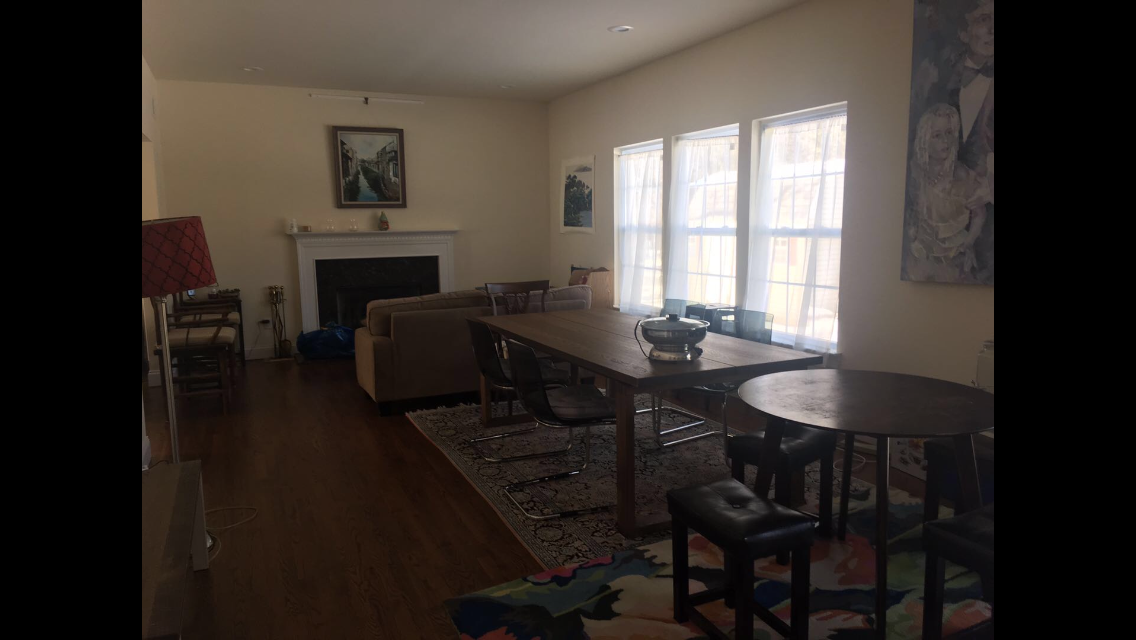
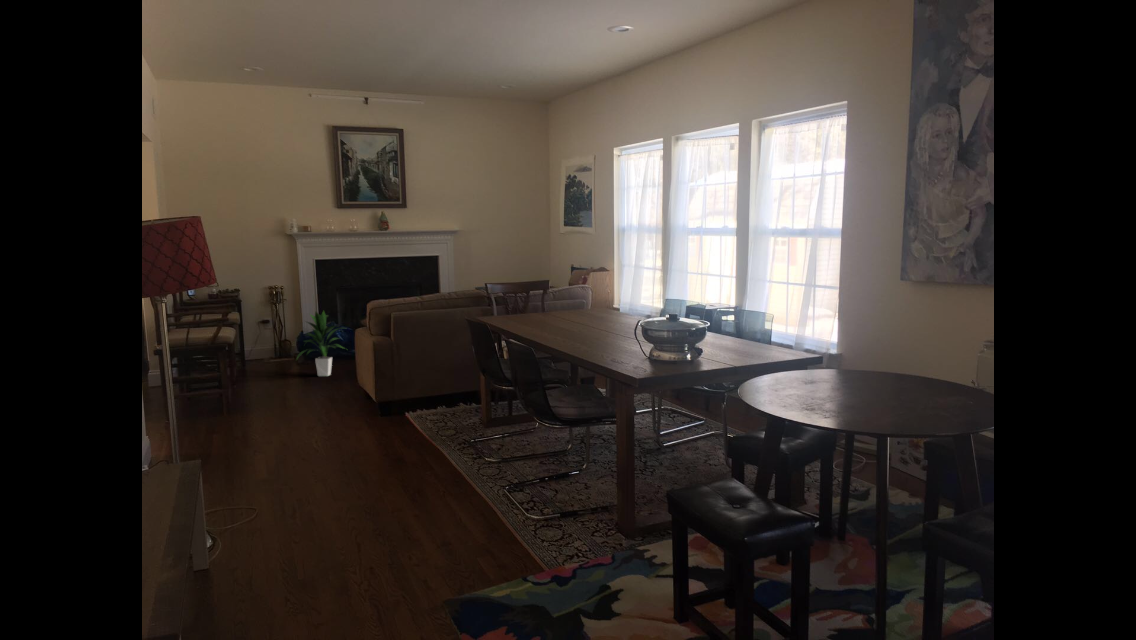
+ indoor plant [295,310,347,377]
